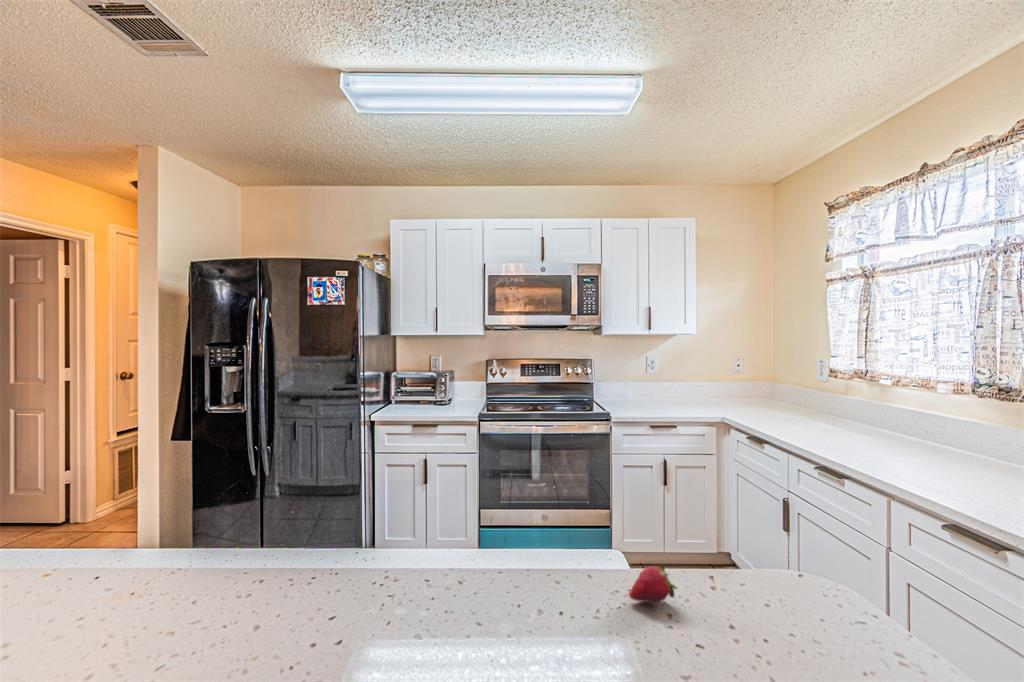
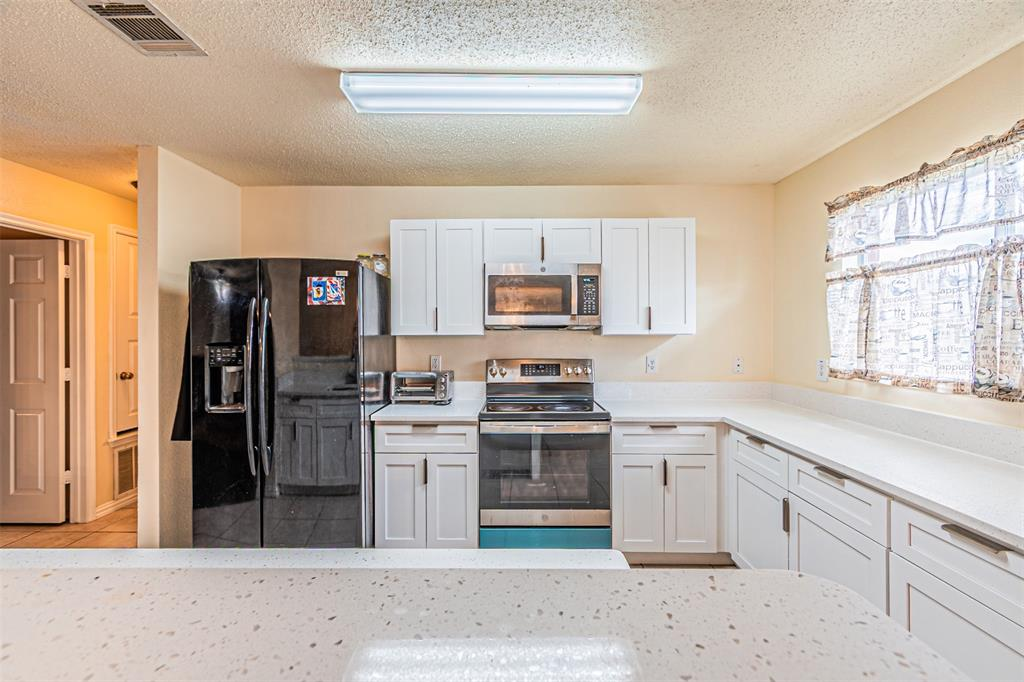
- fruit [628,562,678,603]
